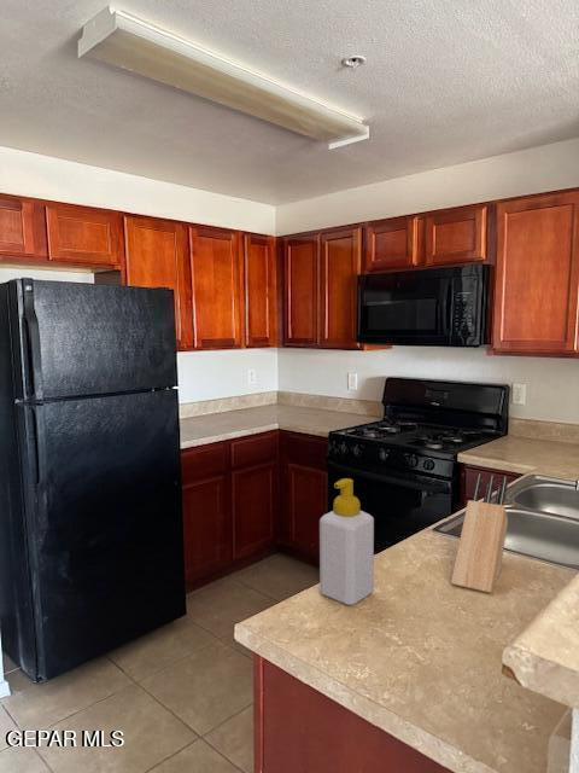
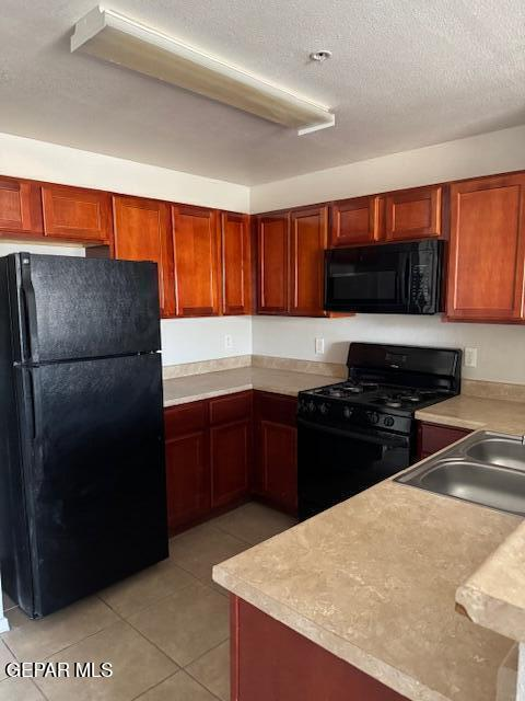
- soap bottle [318,477,375,606]
- knife block [450,472,509,594]
